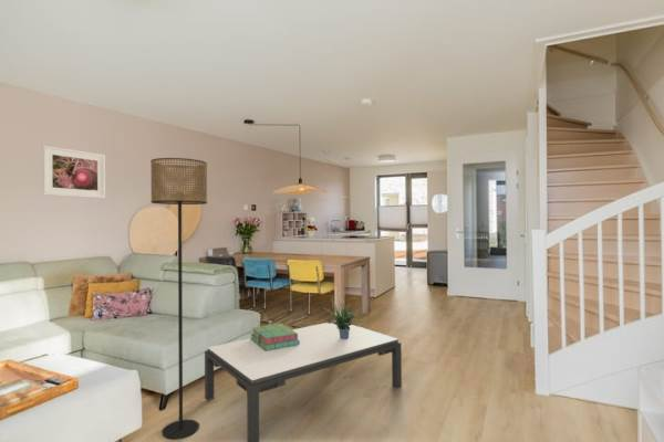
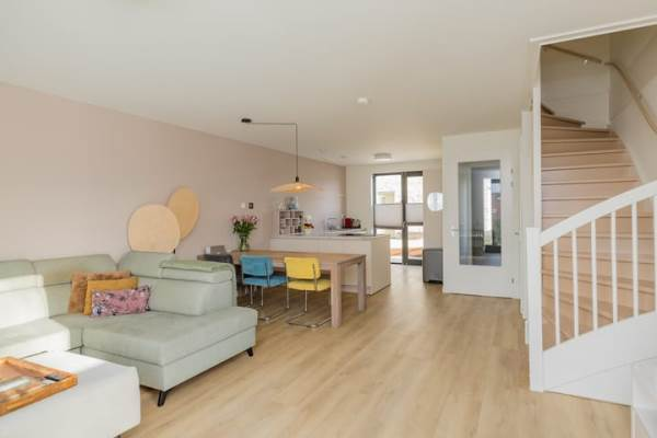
- potted plant [322,296,367,339]
- stack of books [249,323,300,351]
- coffee table [204,322,403,442]
- floor lamp [149,157,208,440]
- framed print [42,145,106,199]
